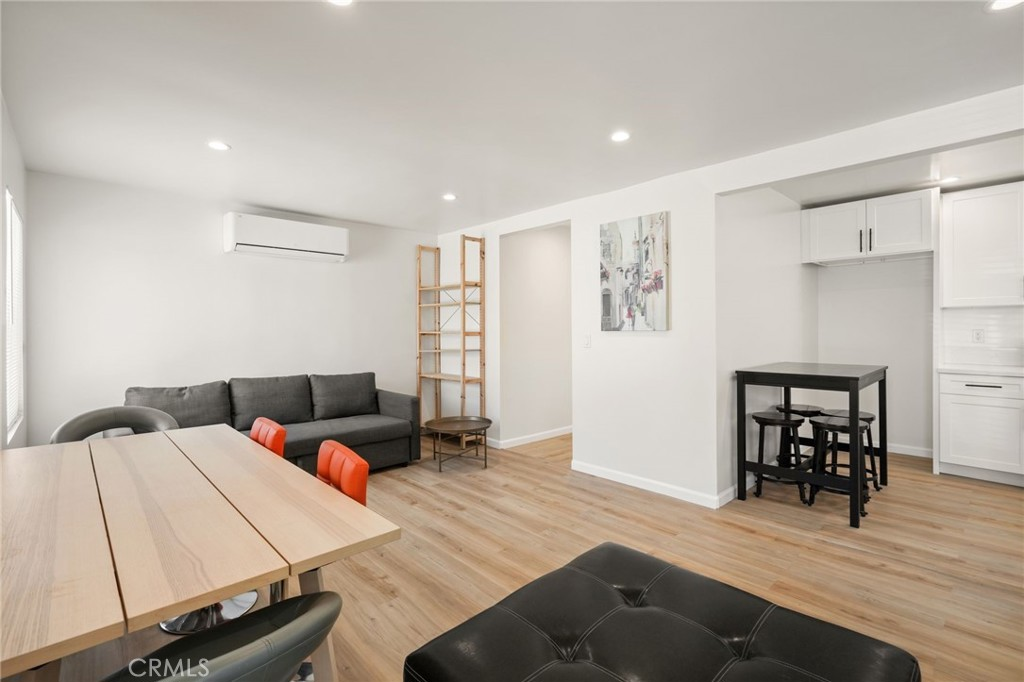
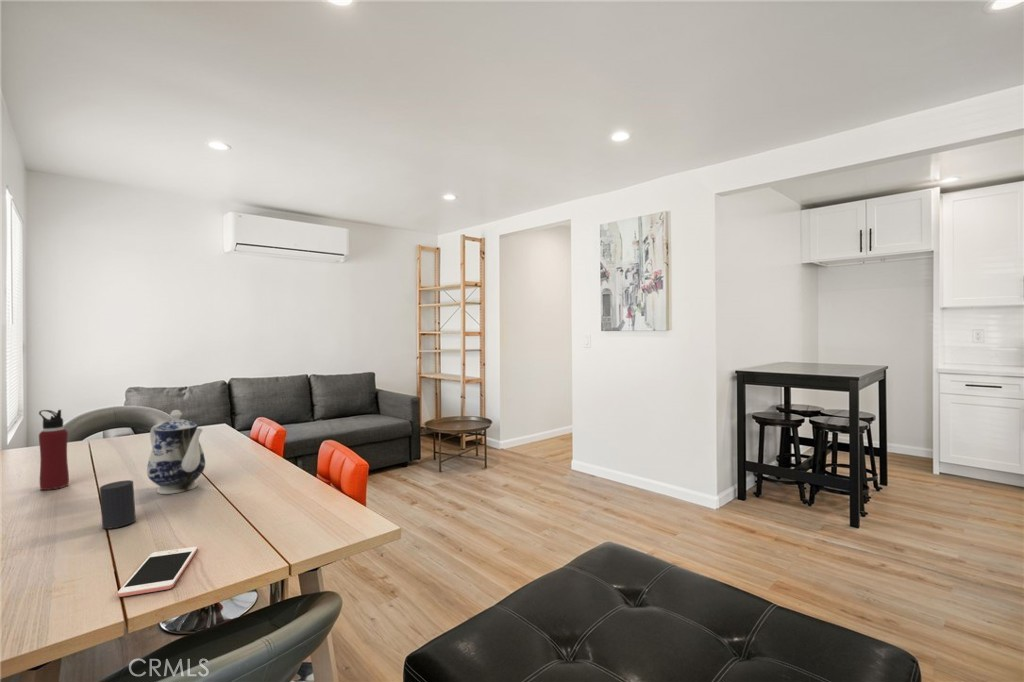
+ water bottle [38,409,70,491]
+ cell phone [117,546,199,598]
+ cup [99,479,137,530]
+ teapot [146,409,206,495]
